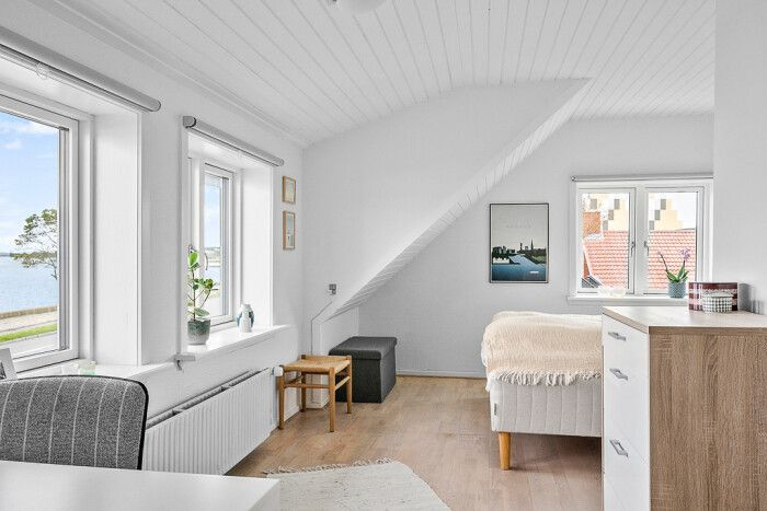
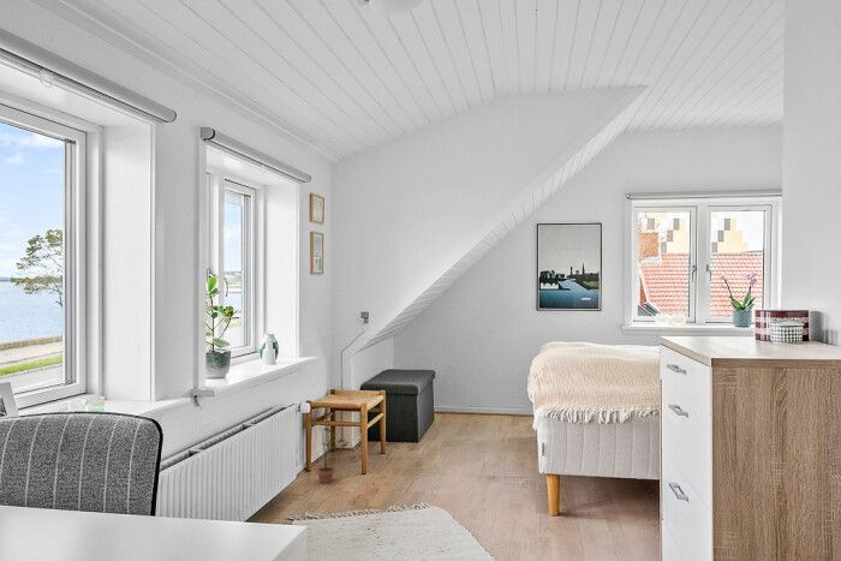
+ potted plant [304,416,348,484]
